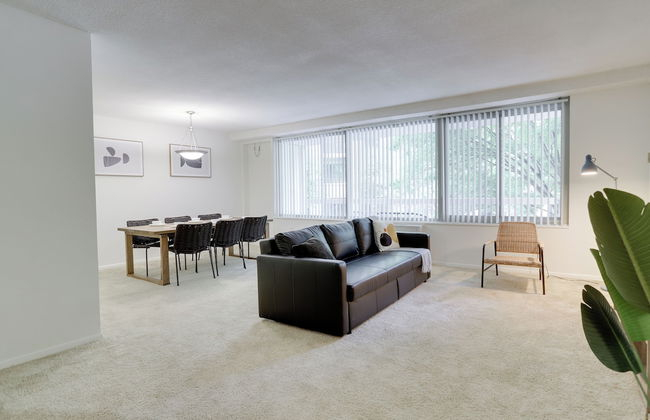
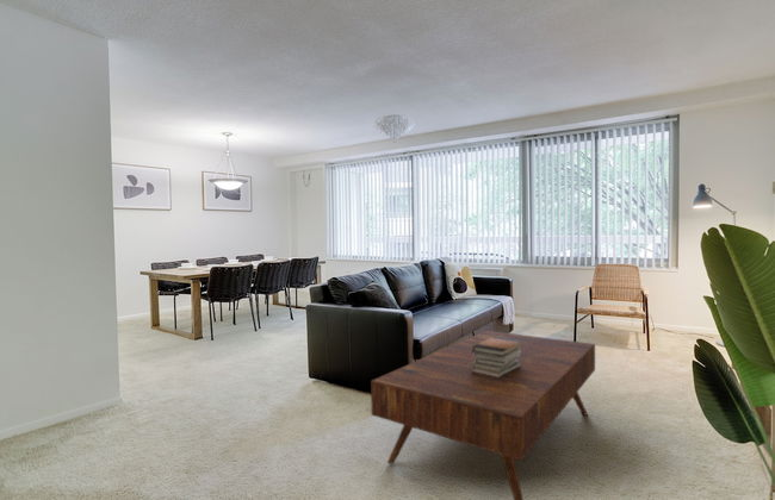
+ book stack [471,337,523,377]
+ chandelier [372,113,416,143]
+ coffee table [370,330,596,500]
